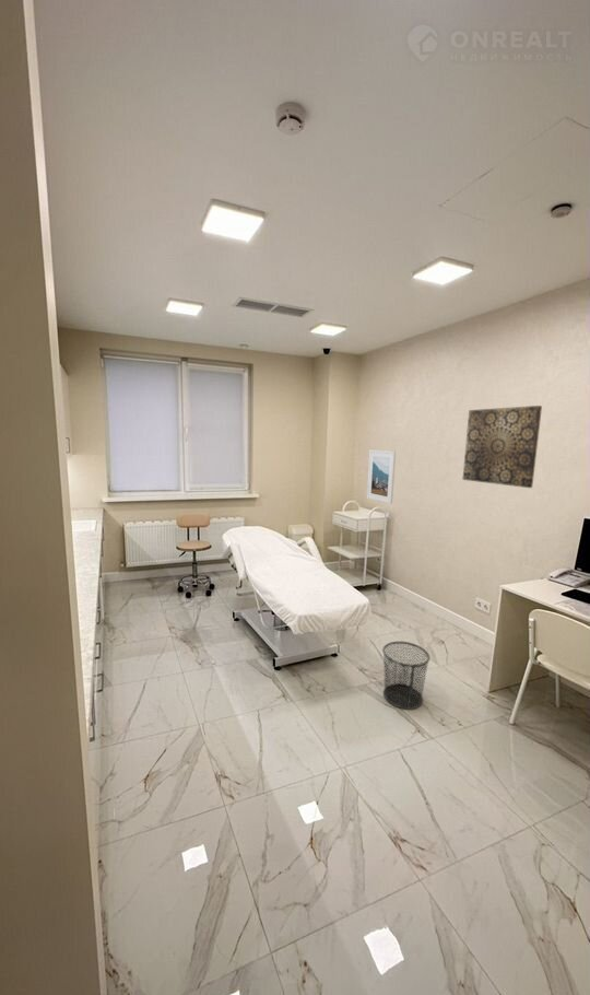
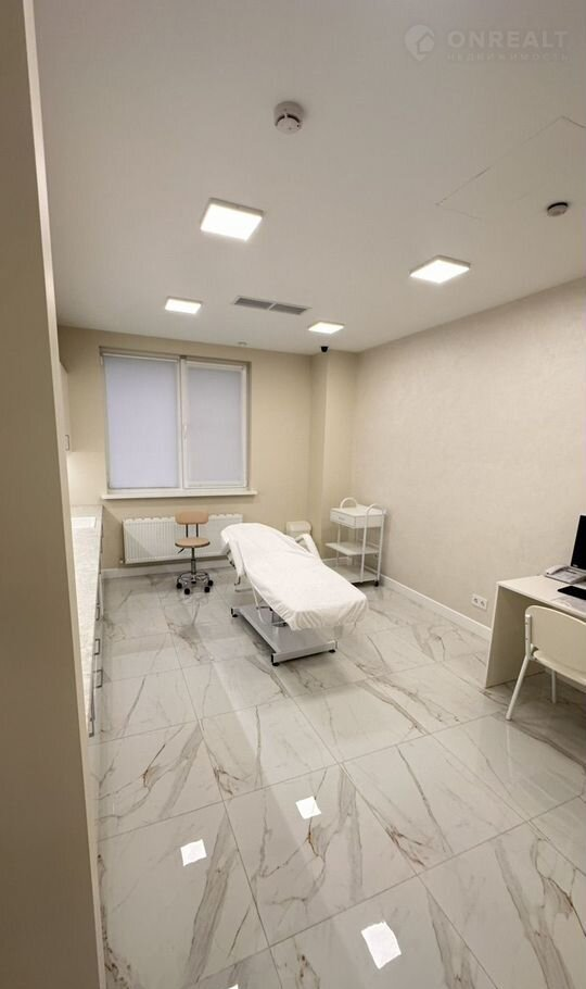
- wall art [461,405,543,489]
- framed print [366,449,397,505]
- waste bin [381,641,430,711]
